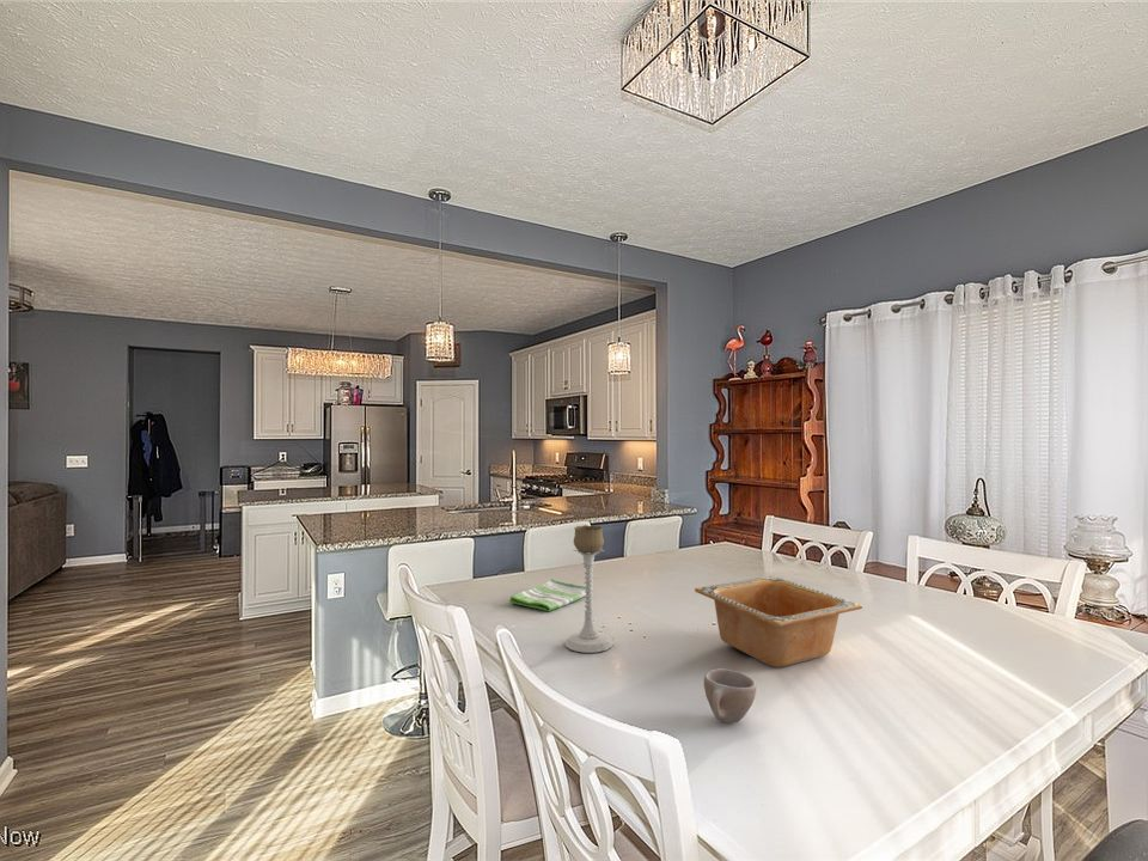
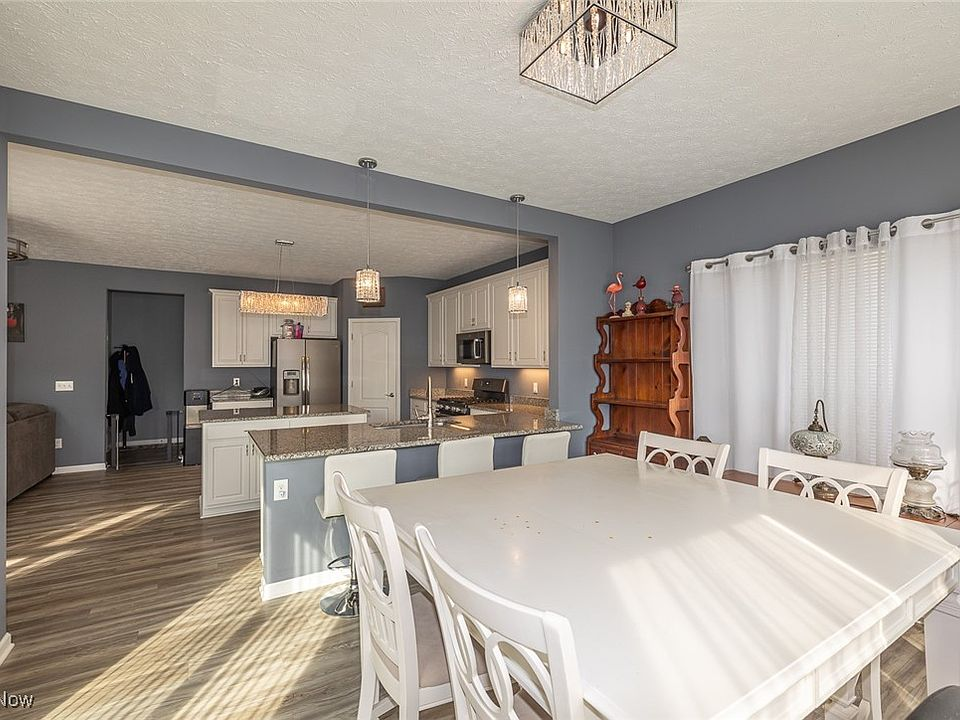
- candle holder [563,524,615,654]
- serving bowl [694,575,863,668]
- cup [703,667,757,725]
- dish towel [508,578,586,612]
